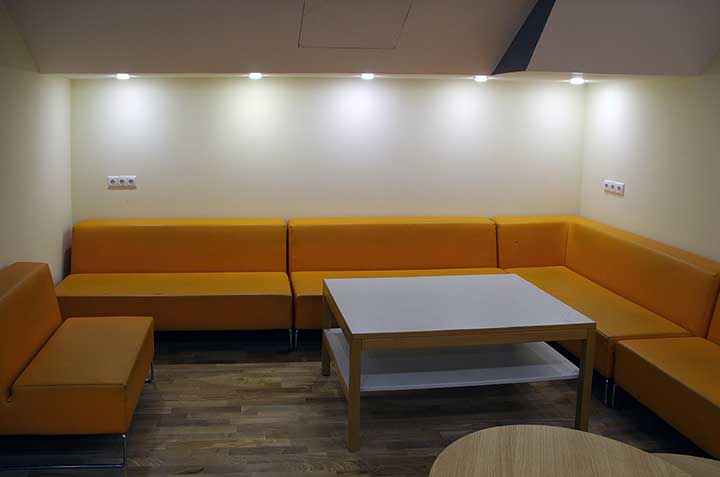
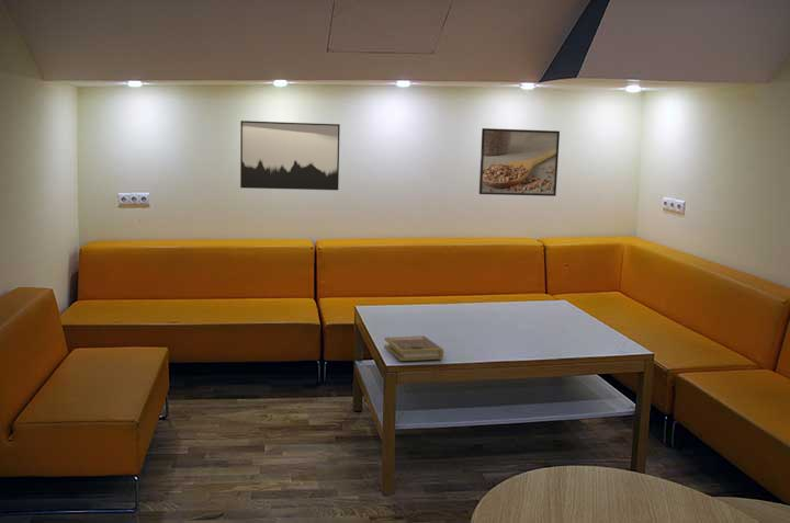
+ wall art [239,120,341,191]
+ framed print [478,127,561,197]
+ book [383,334,444,362]
